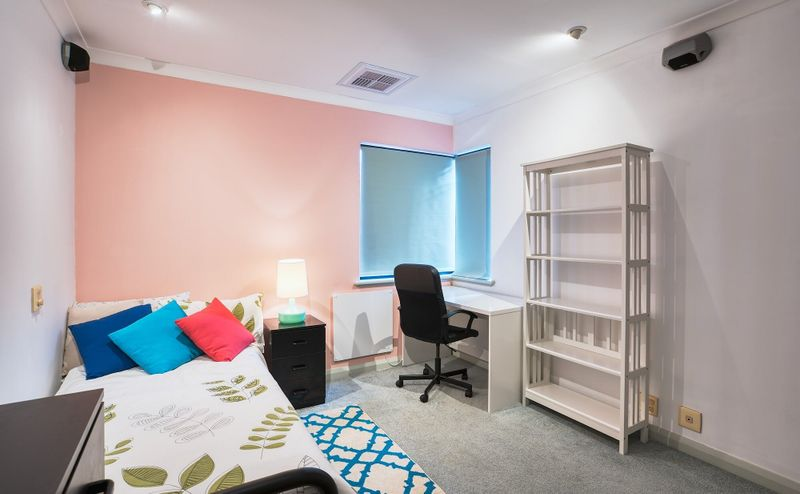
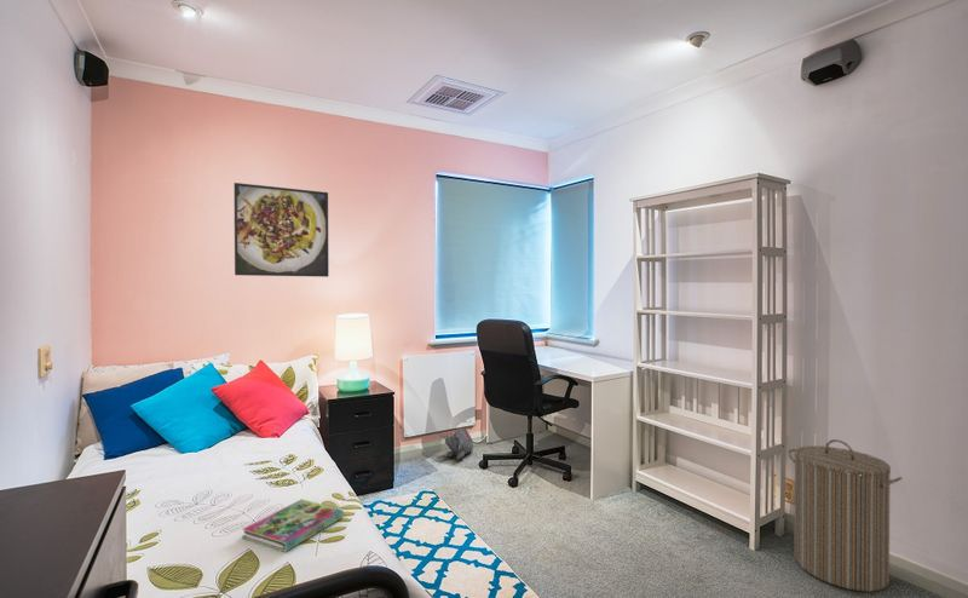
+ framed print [234,182,330,278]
+ plush toy [438,426,474,460]
+ book [241,498,345,553]
+ laundry hamper [788,438,904,593]
